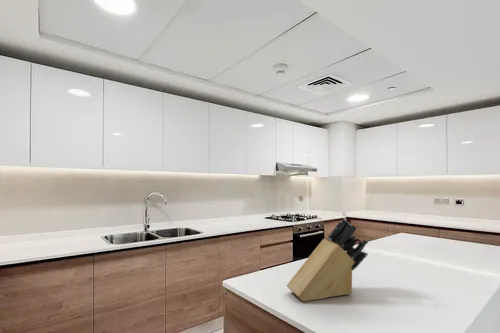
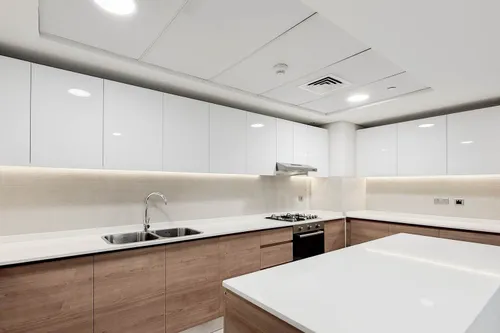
- knife block [285,218,369,302]
